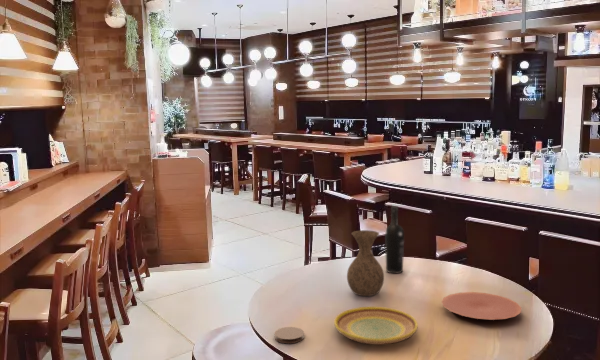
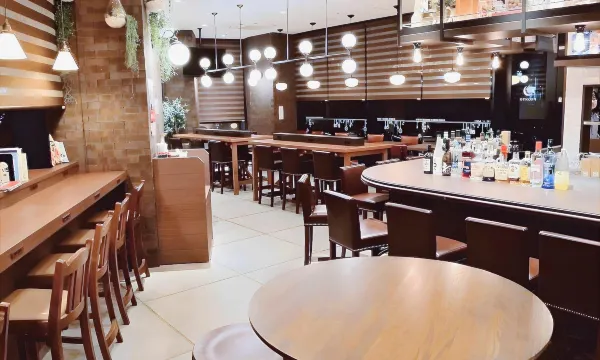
- coaster [274,326,305,344]
- plate [333,306,419,346]
- vase [346,229,385,297]
- plate [441,291,522,321]
- wine bottle [384,205,405,274]
